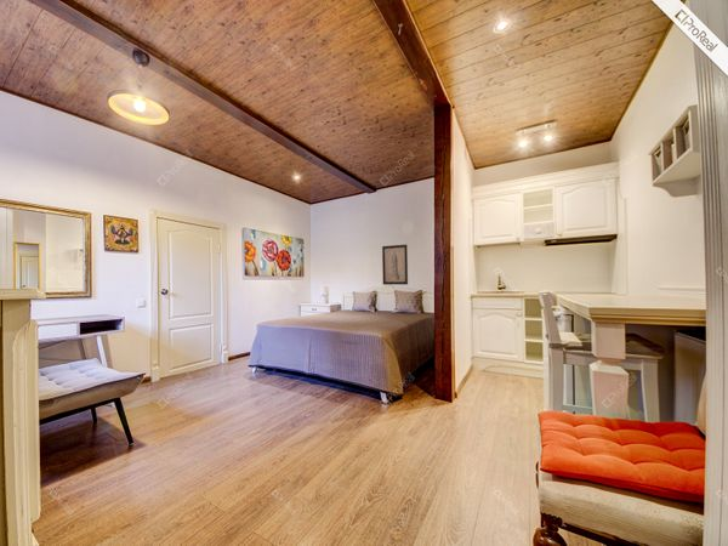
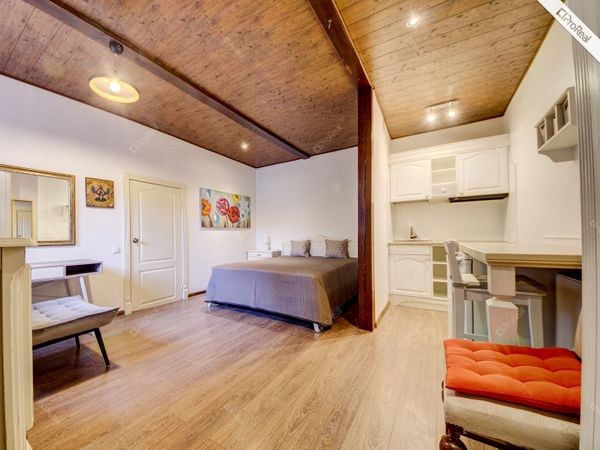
- wall art [381,244,409,286]
